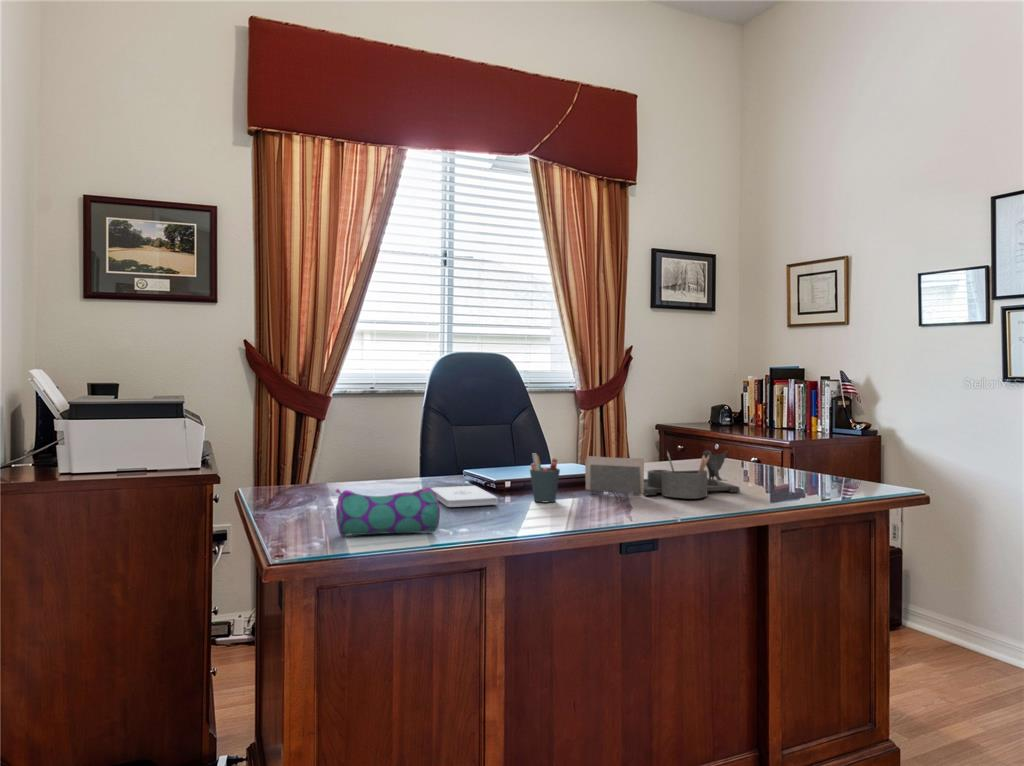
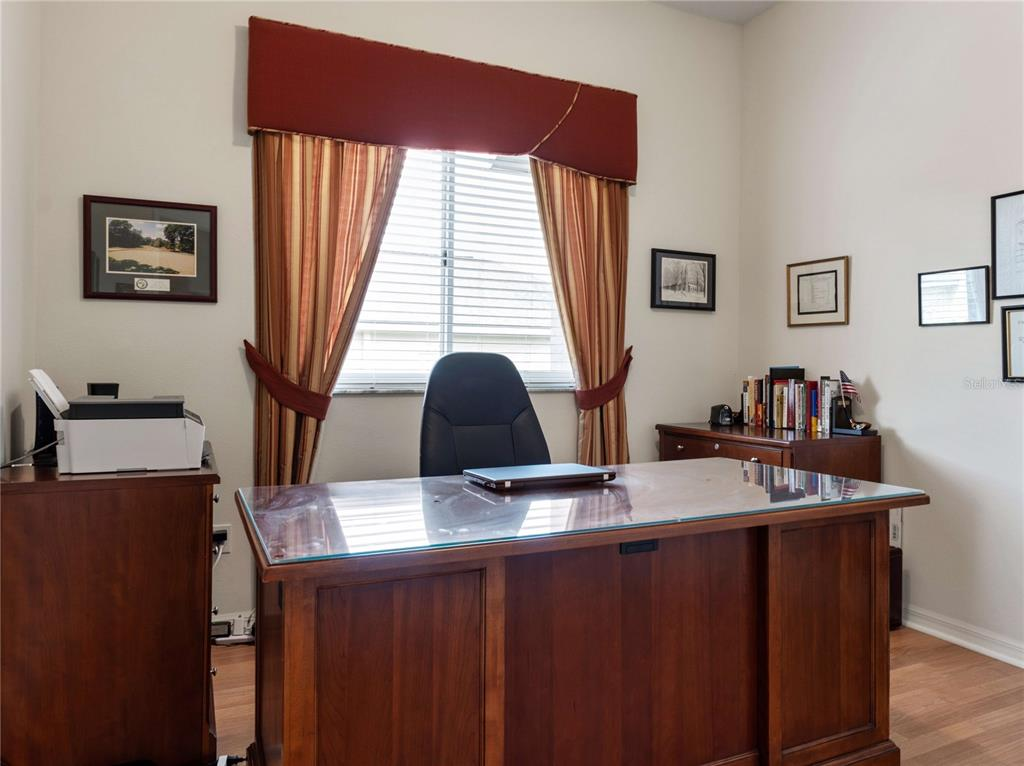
- pen holder [529,452,561,503]
- desk organizer [584,450,741,500]
- notepad [431,485,499,508]
- pencil case [334,485,441,537]
